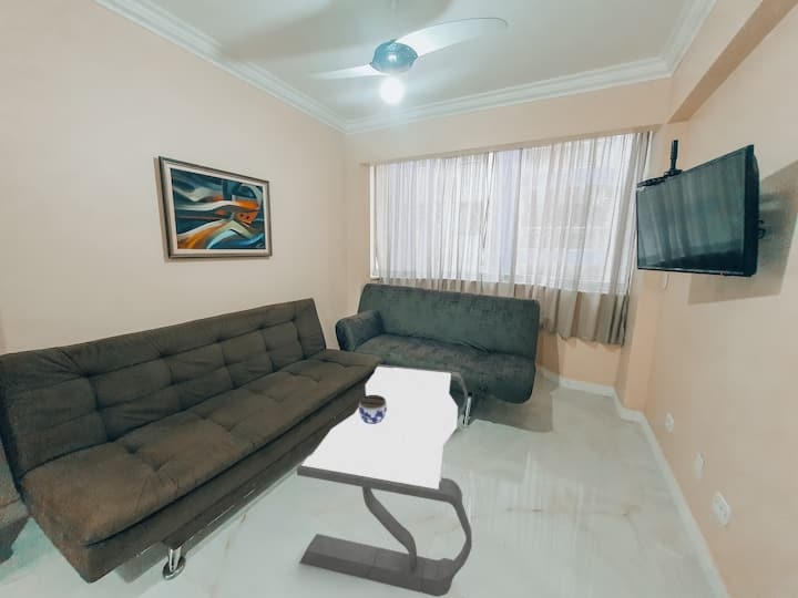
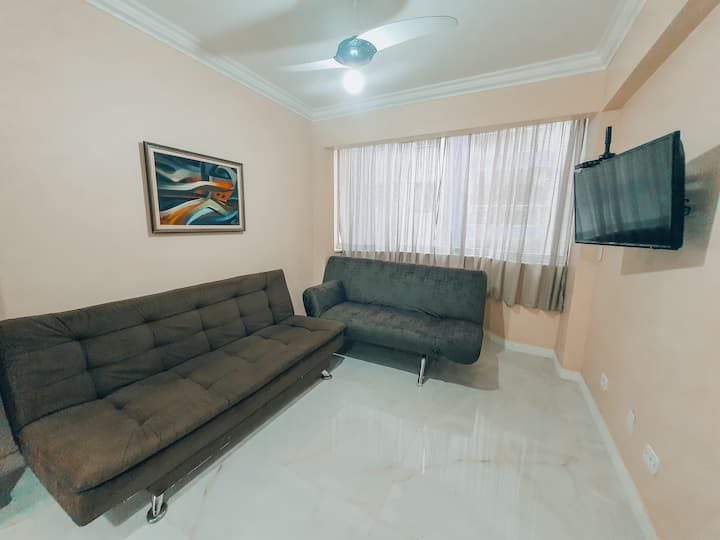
- coffee table [296,363,473,598]
- jar [358,394,387,424]
